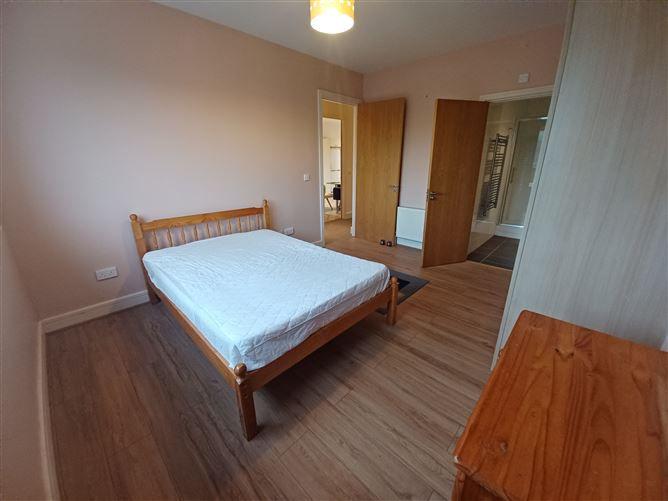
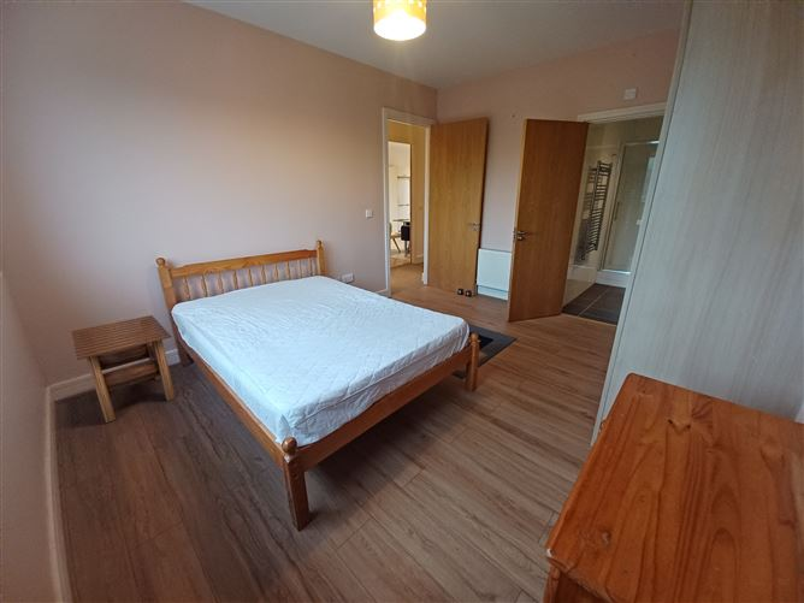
+ side table [70,314,177,424]
